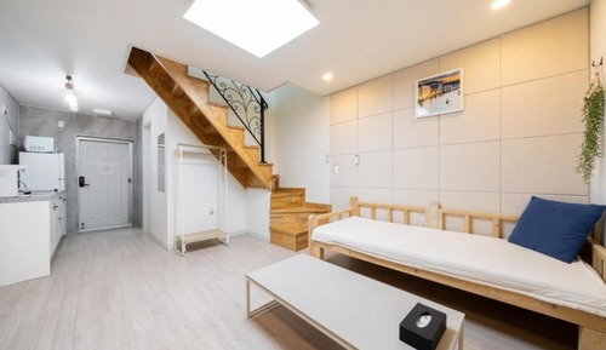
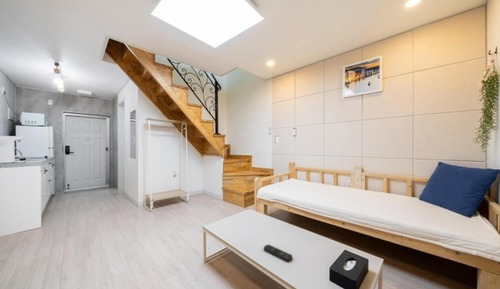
+ remote control [263,244,293,262]
